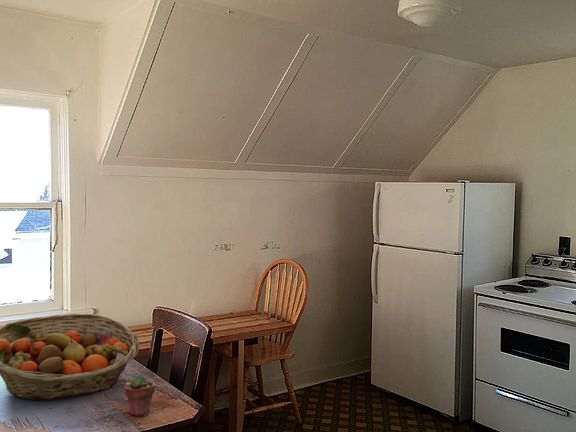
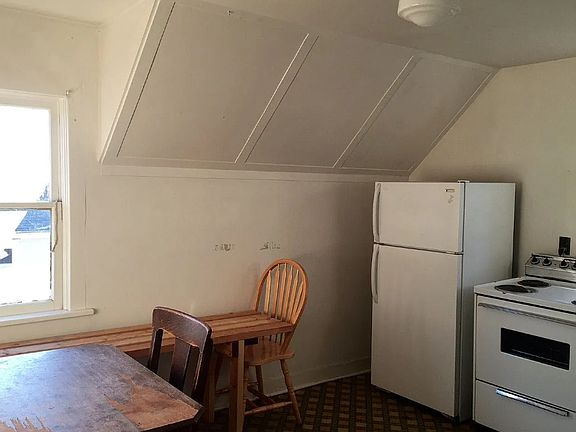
- potted succulent [123,373,156,417]
- fruit basket [0,313,140,401]
